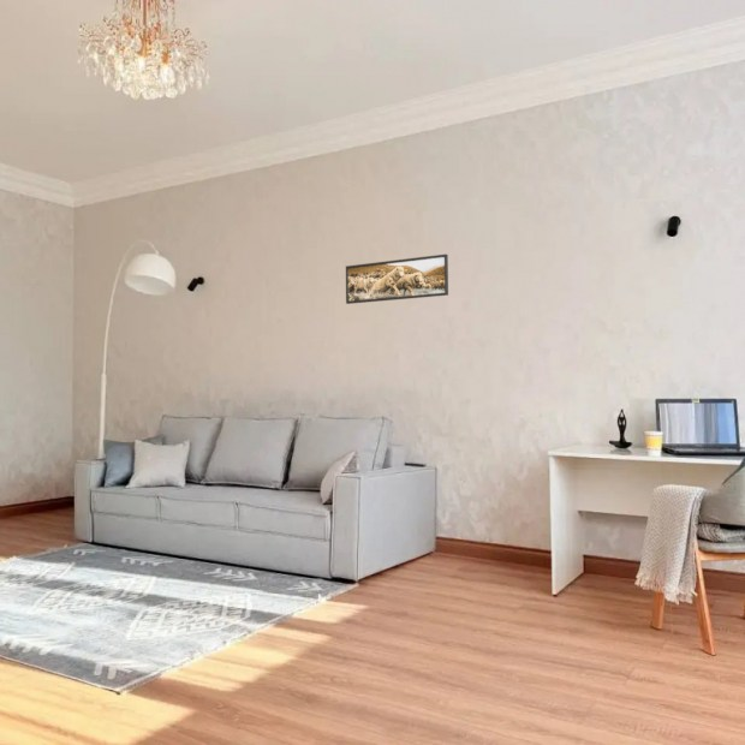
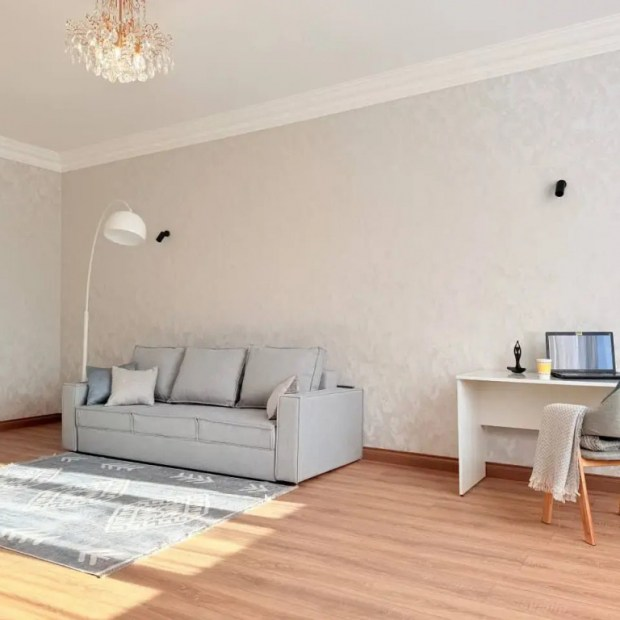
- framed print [345,254,449,305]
